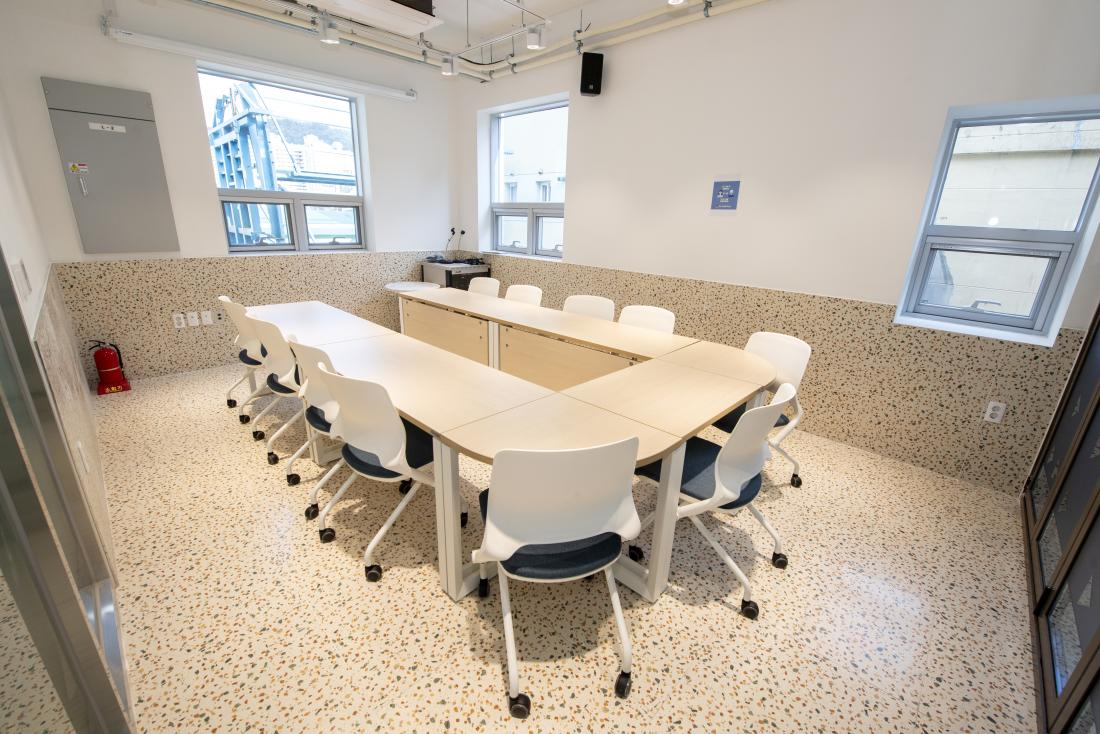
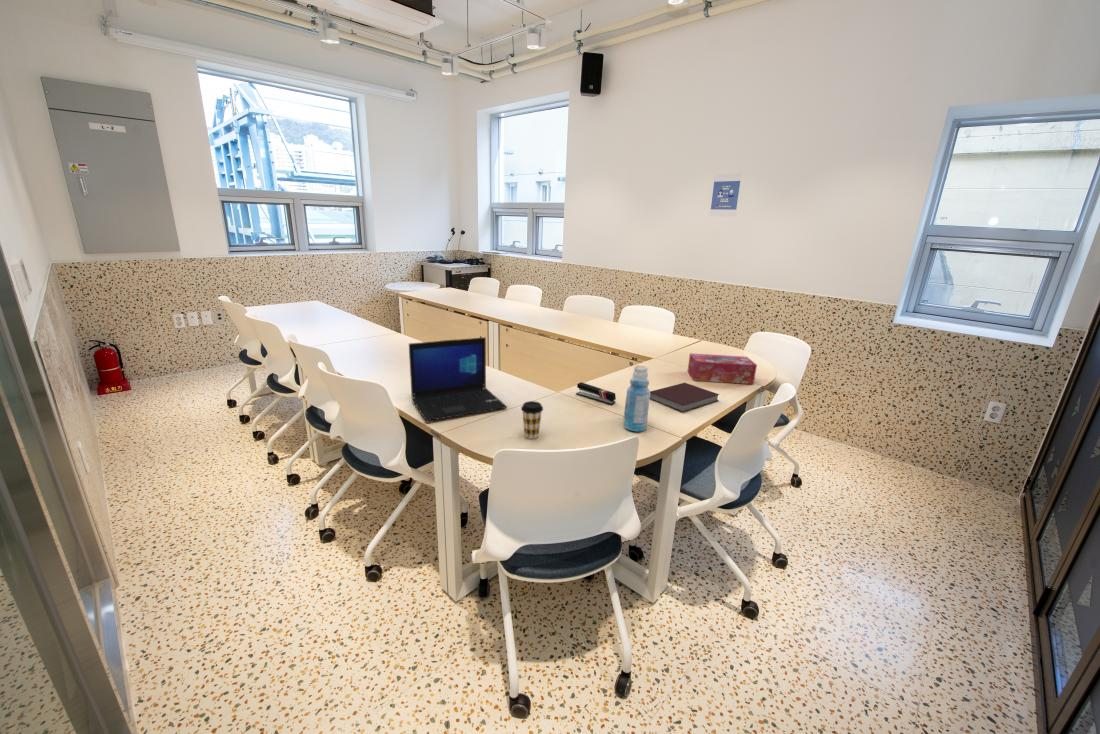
+ tissue box [687,352,758,385]
+ bottle [623,365,651,432]
+ coffee cup [520,400,544,440]
+ notebook [650,382,721,413]
+ stapler [575,381,617,406]
+ laptop [408,336,508,422]
